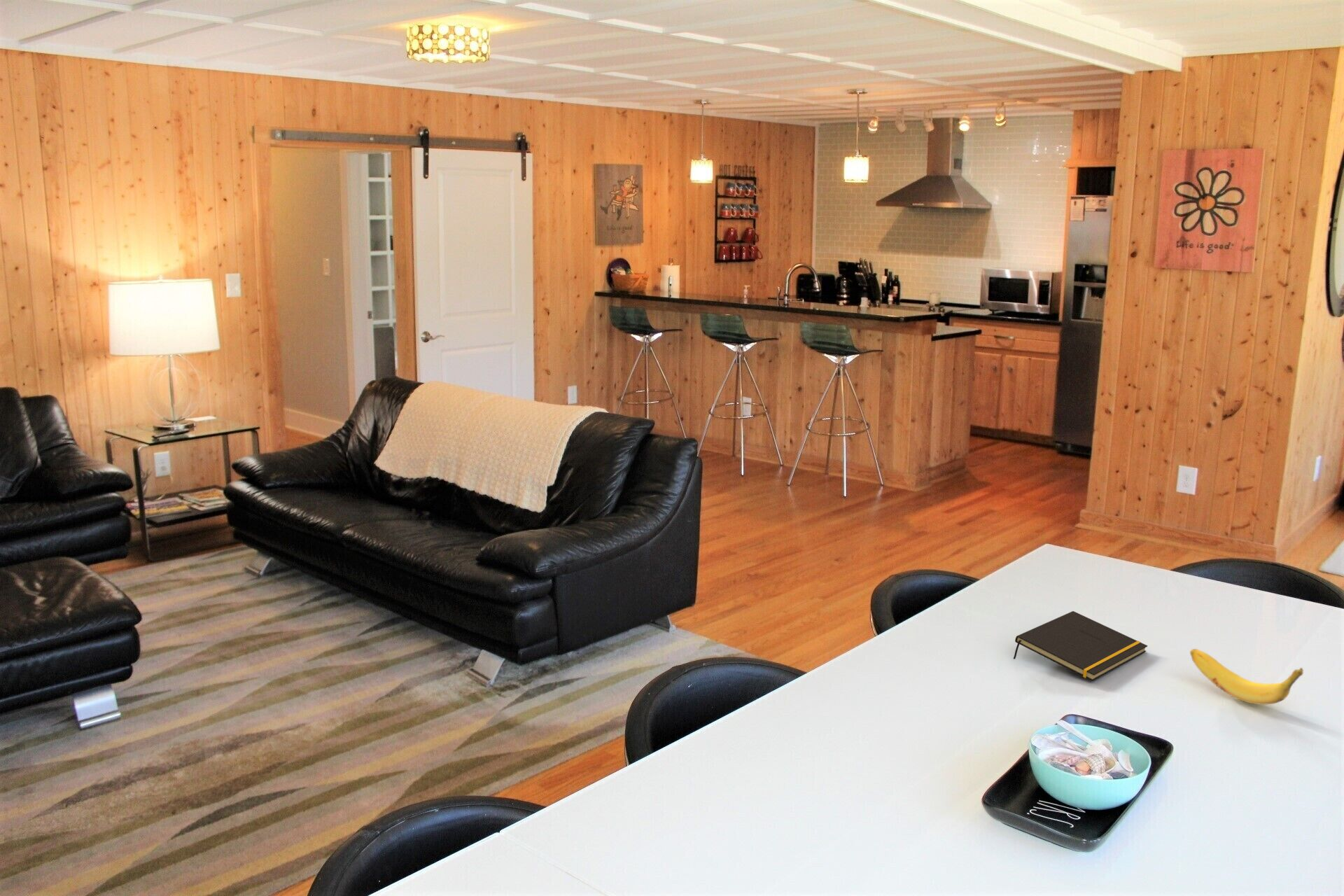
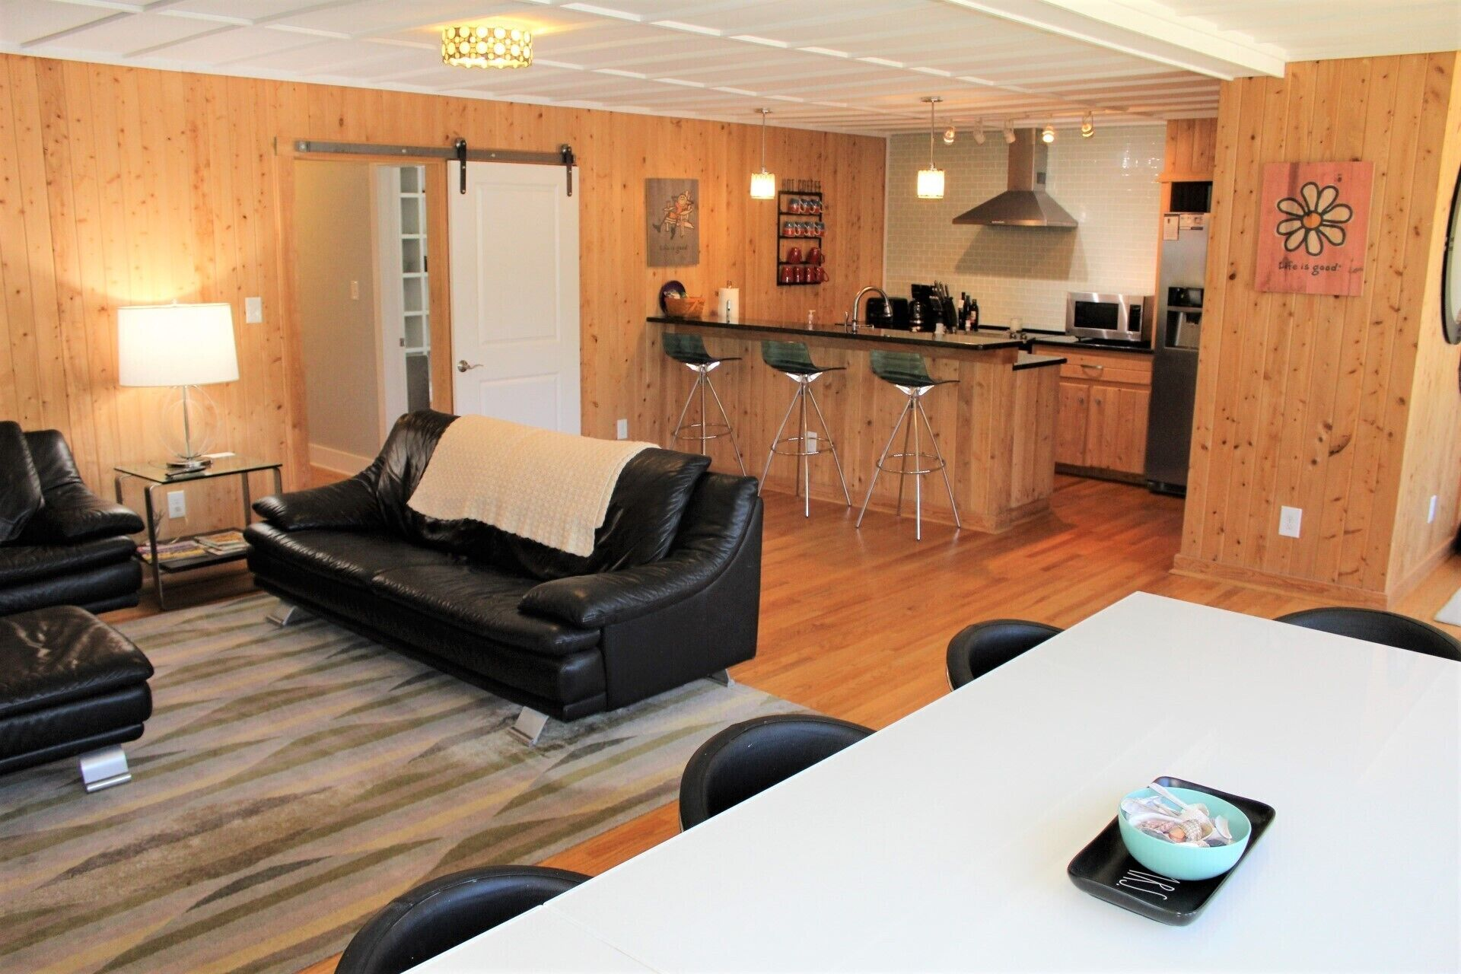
- banana [1189,648,1304,706]
- notepad [1013,610,1148,682]
